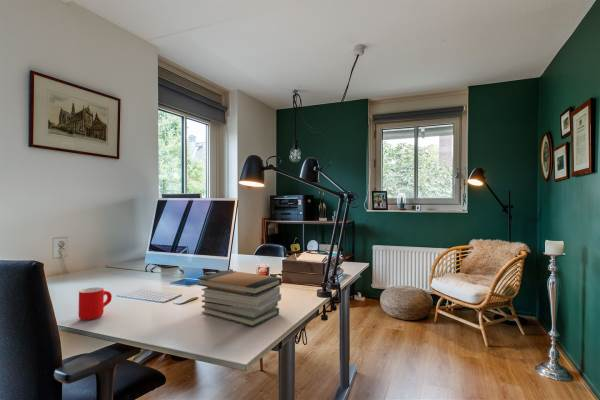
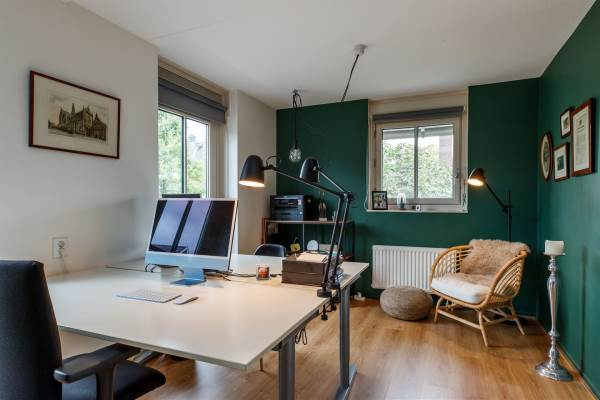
- mug [78,286,113,321]
- book stack [196,269,283,328]
